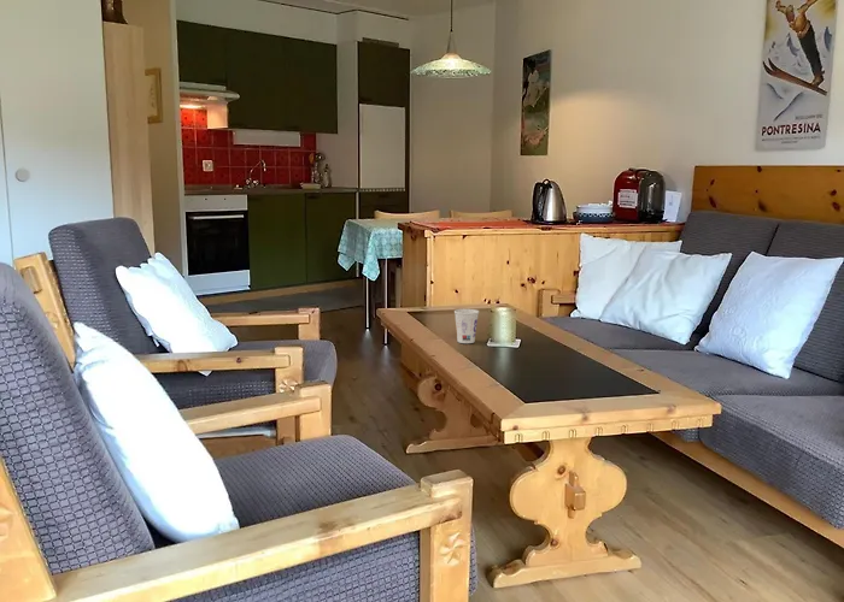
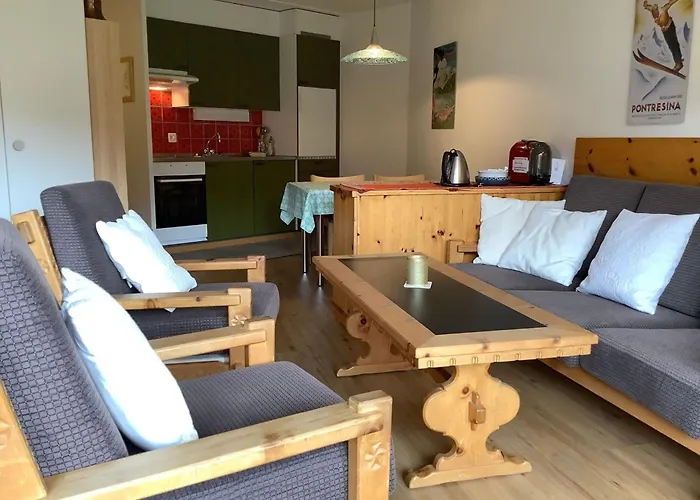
- cup [453,308,480,344]
